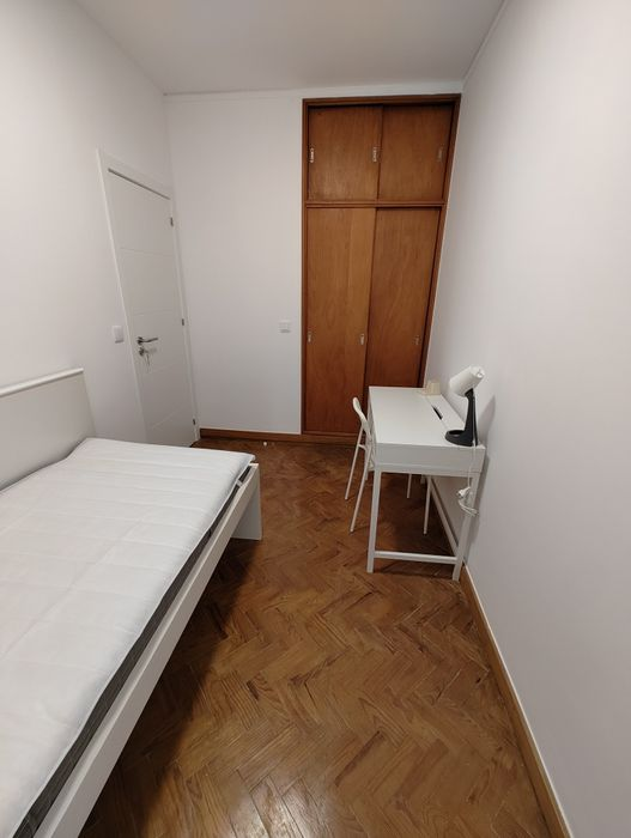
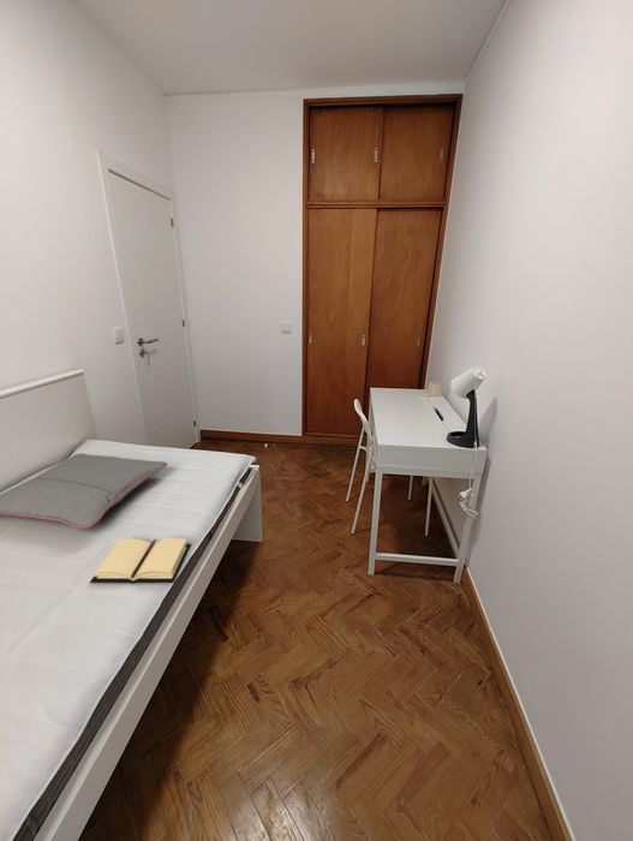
+ book [89,537,192,585]
+ pillow [0,453,168,530]
